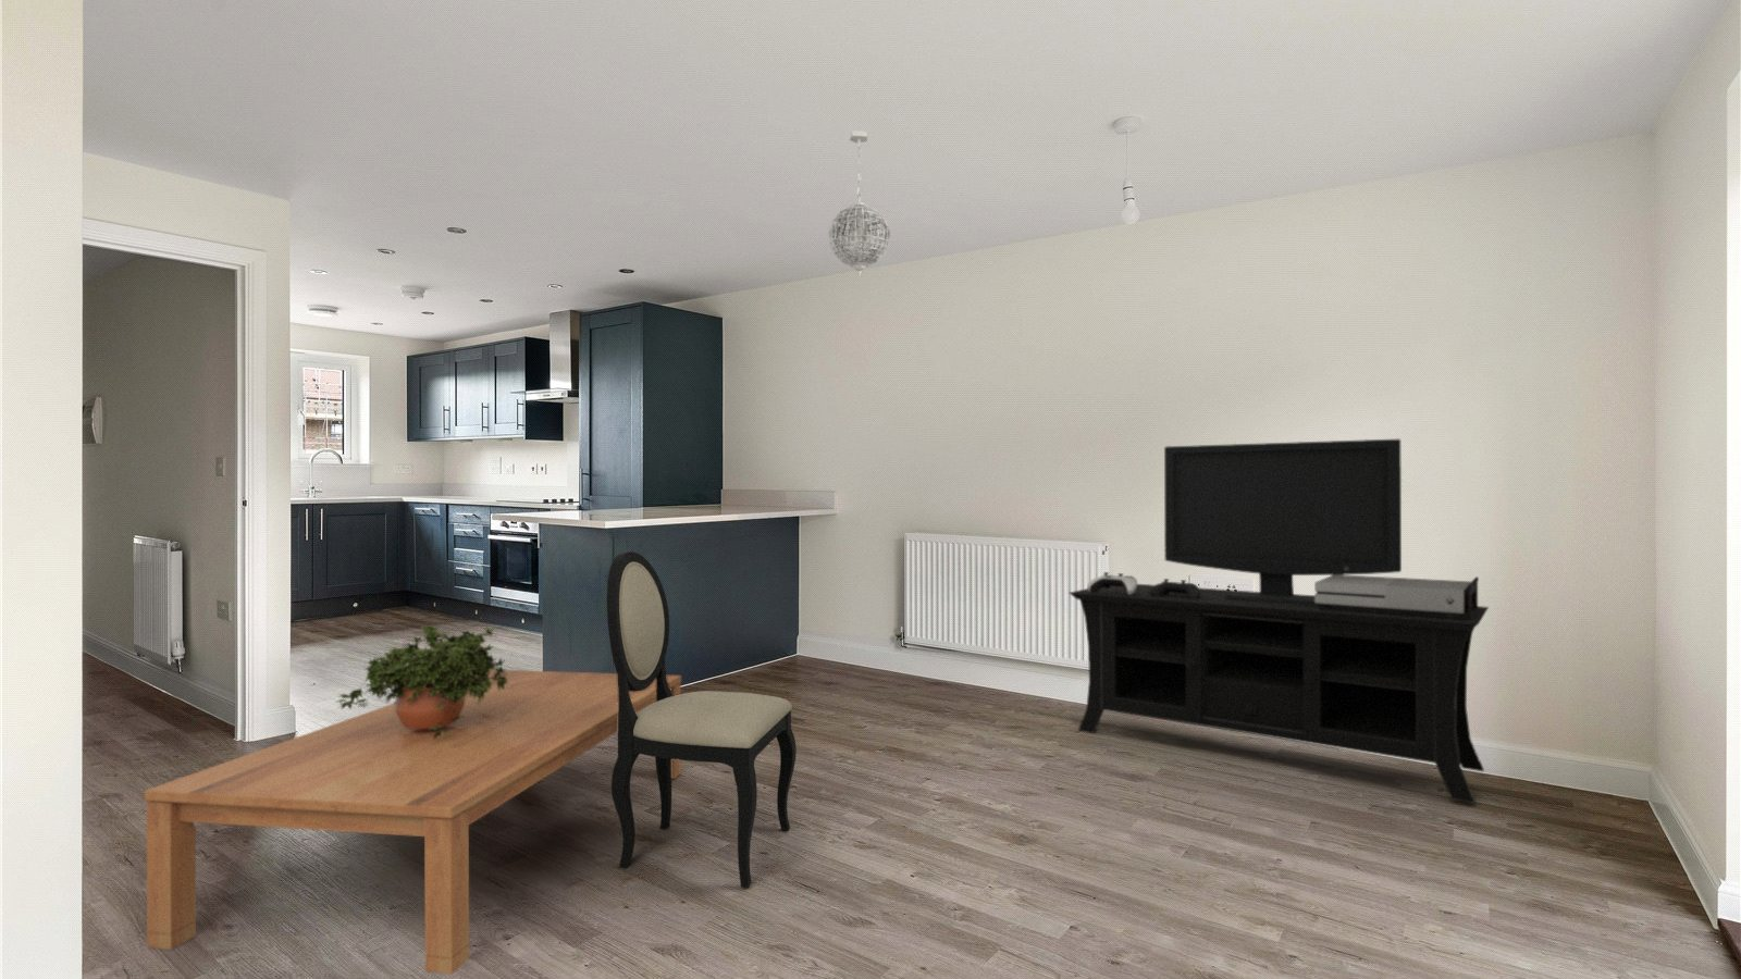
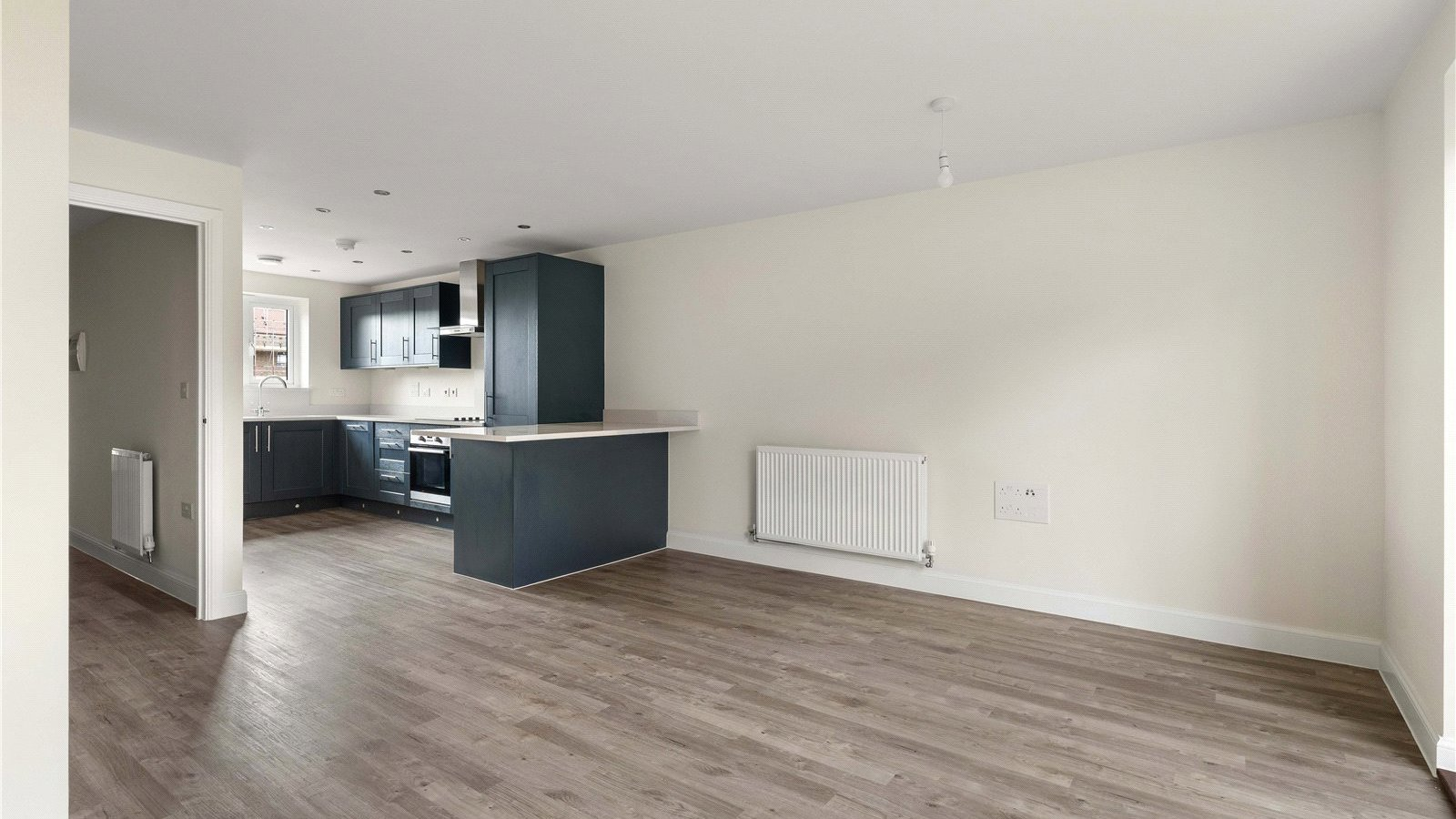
- dining chair [606,550,798,888]
- potted plant [332,623,508,741]
- pendant light [827,129,892,276]
- media console [1068,439,1490,804]
- coffee table [143,669,683,975]
